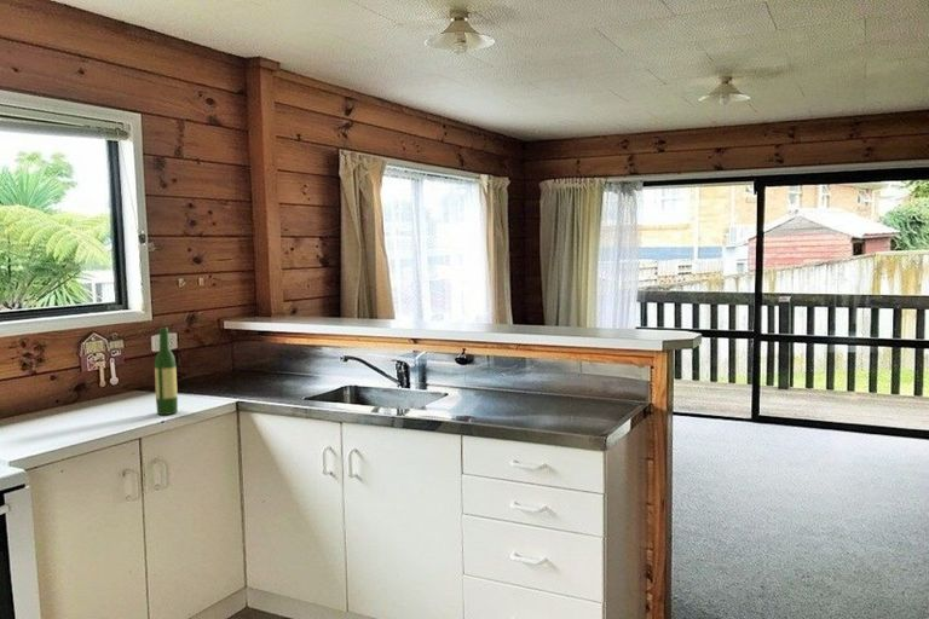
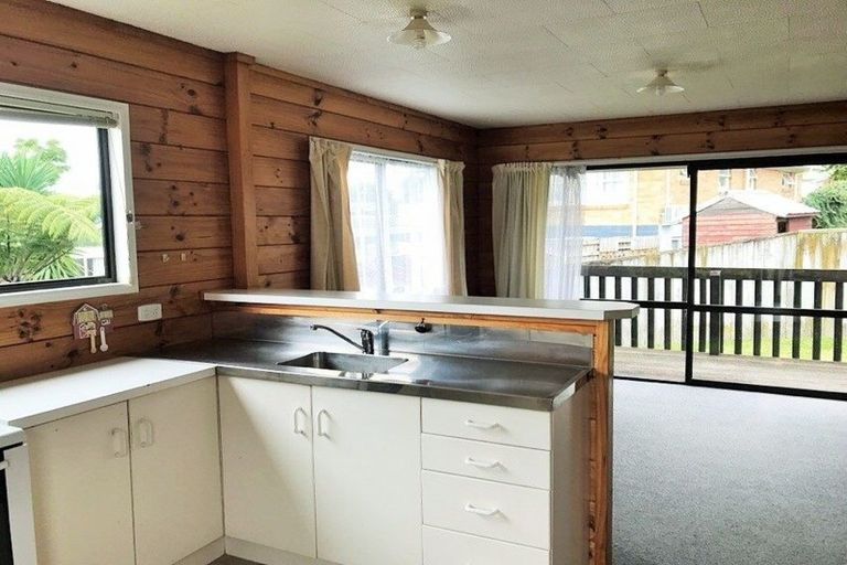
- wine bottle [154,326,179,416]
